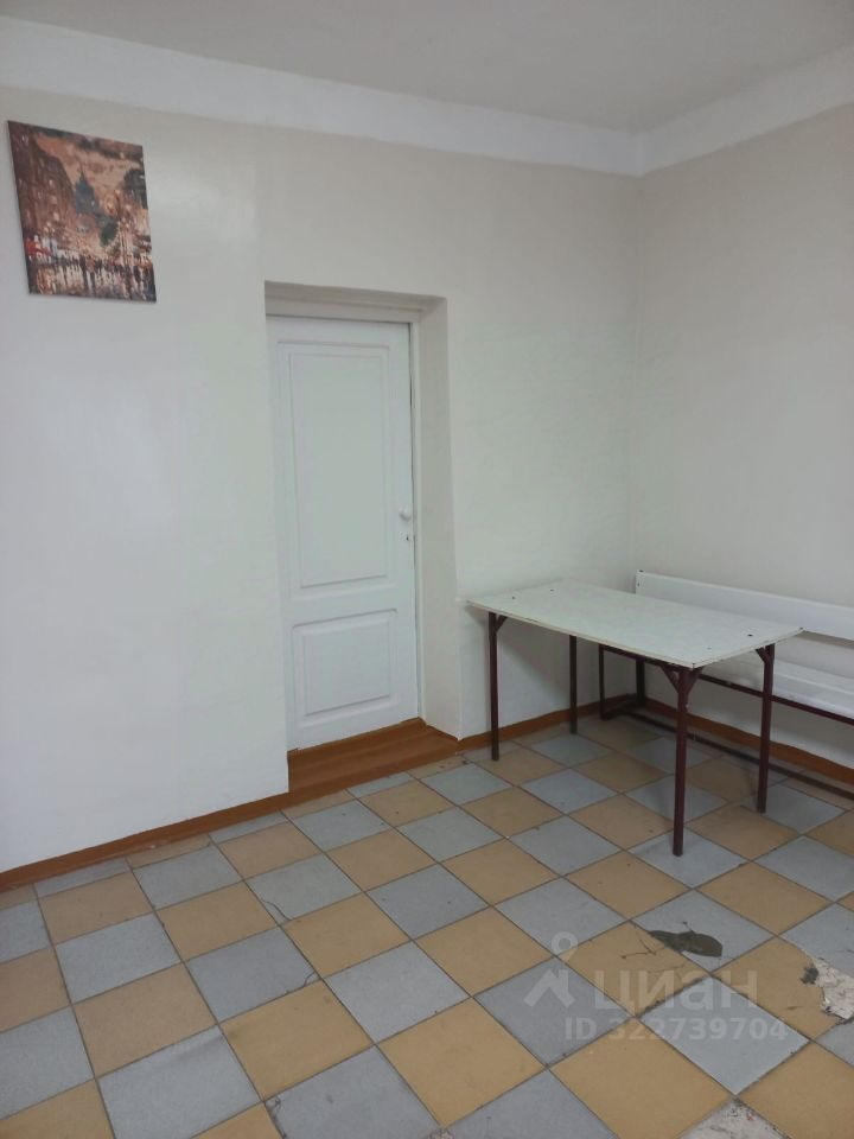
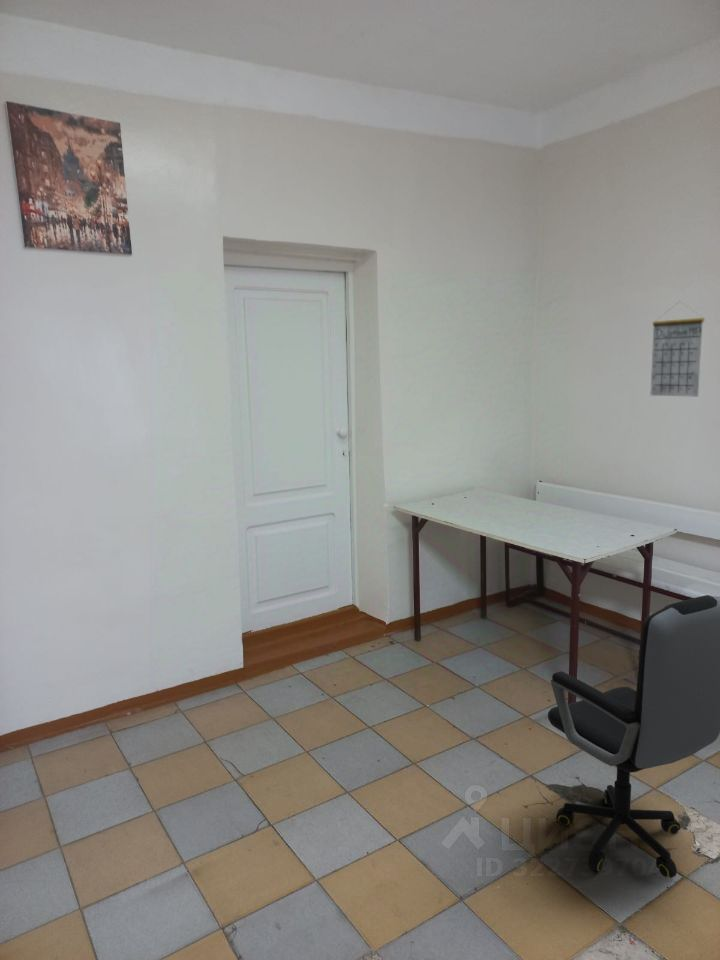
+ calendar [649,301,705,398]
+ office chair [547,594,720,879]
